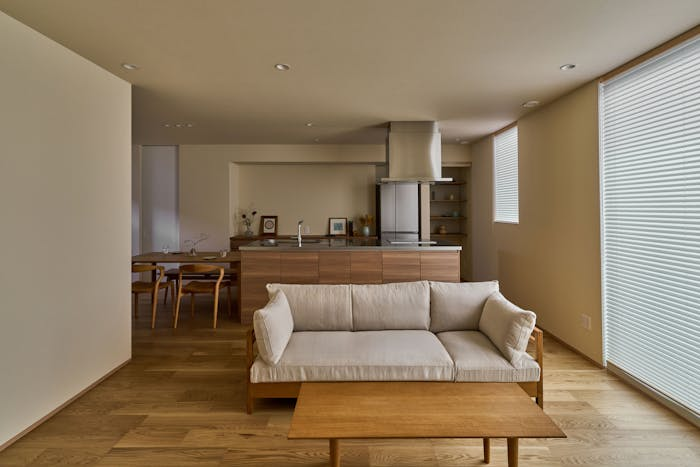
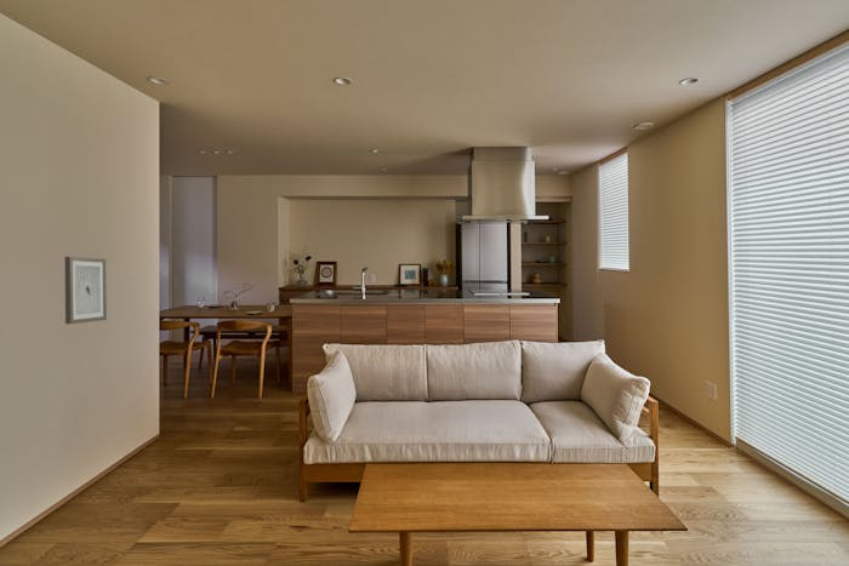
+ wall art [64,256,108,325]
